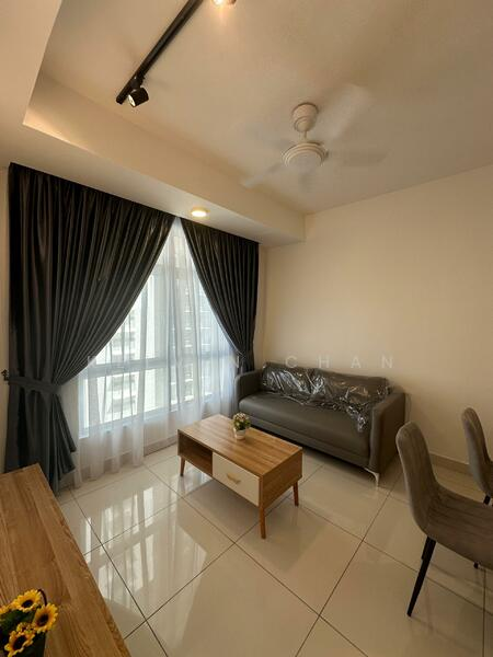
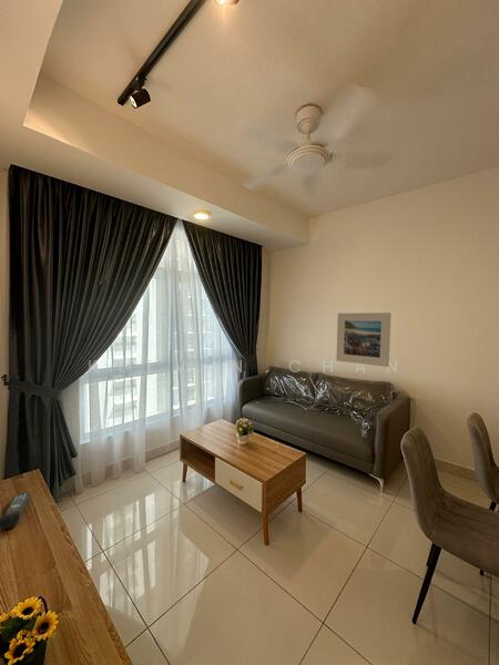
+ remote control [0,491,31,531]
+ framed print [335,311,393,368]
